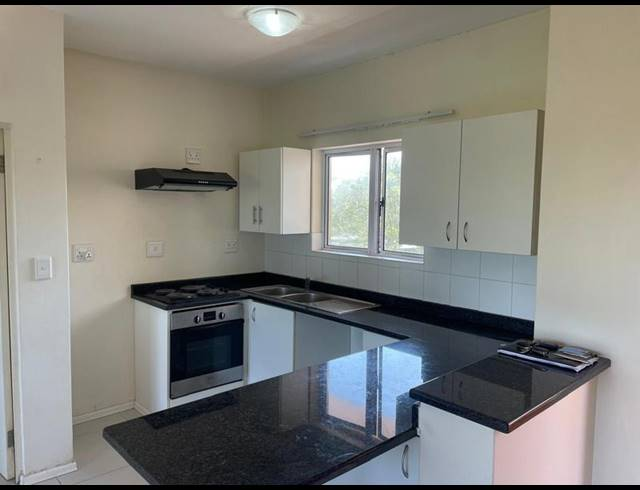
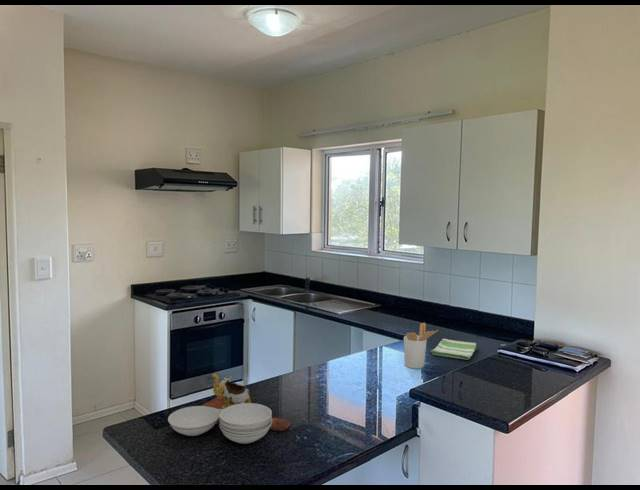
+ dish towel [430,338,477,361]
+ cutting board [167,373,291,445]
+ utensil holder [403,322,439,370]
